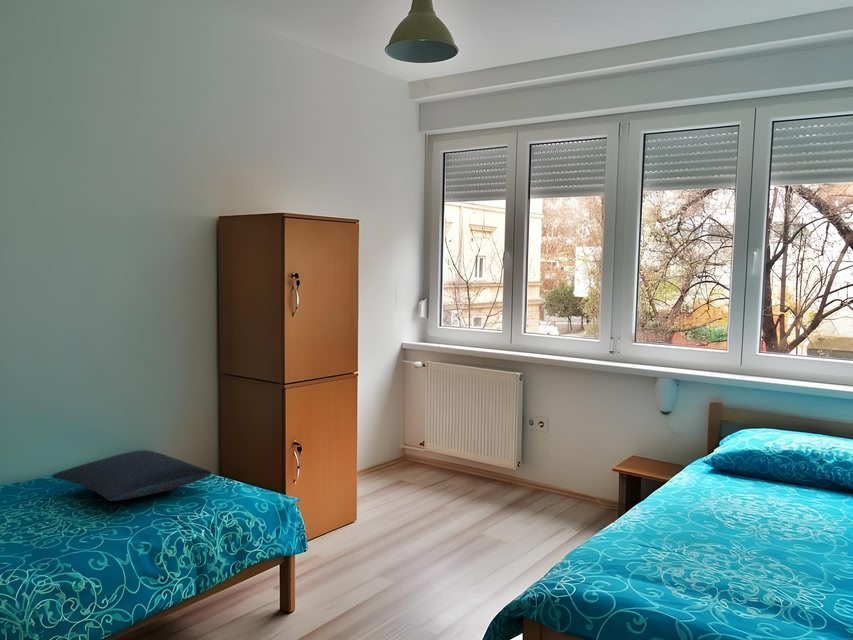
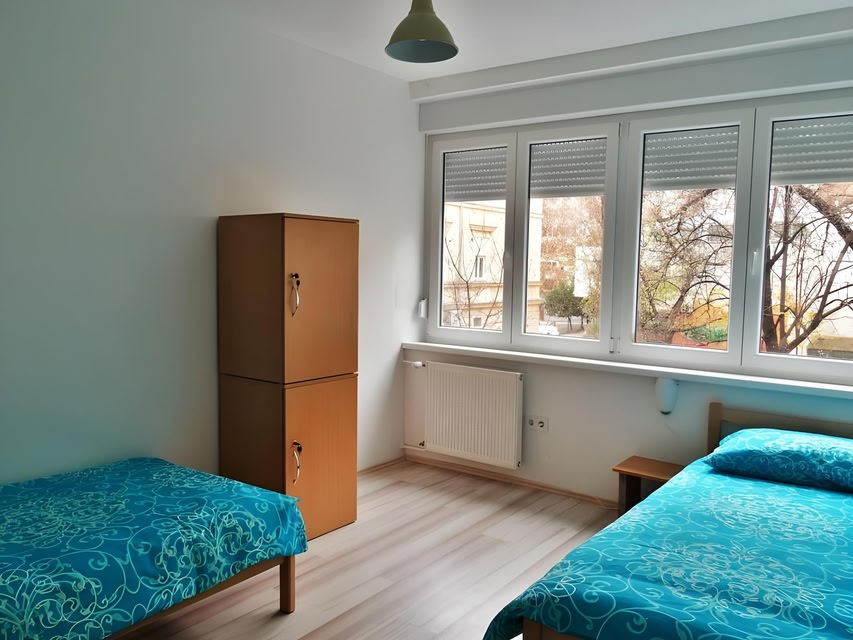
- pillow [51,449,213,502]
